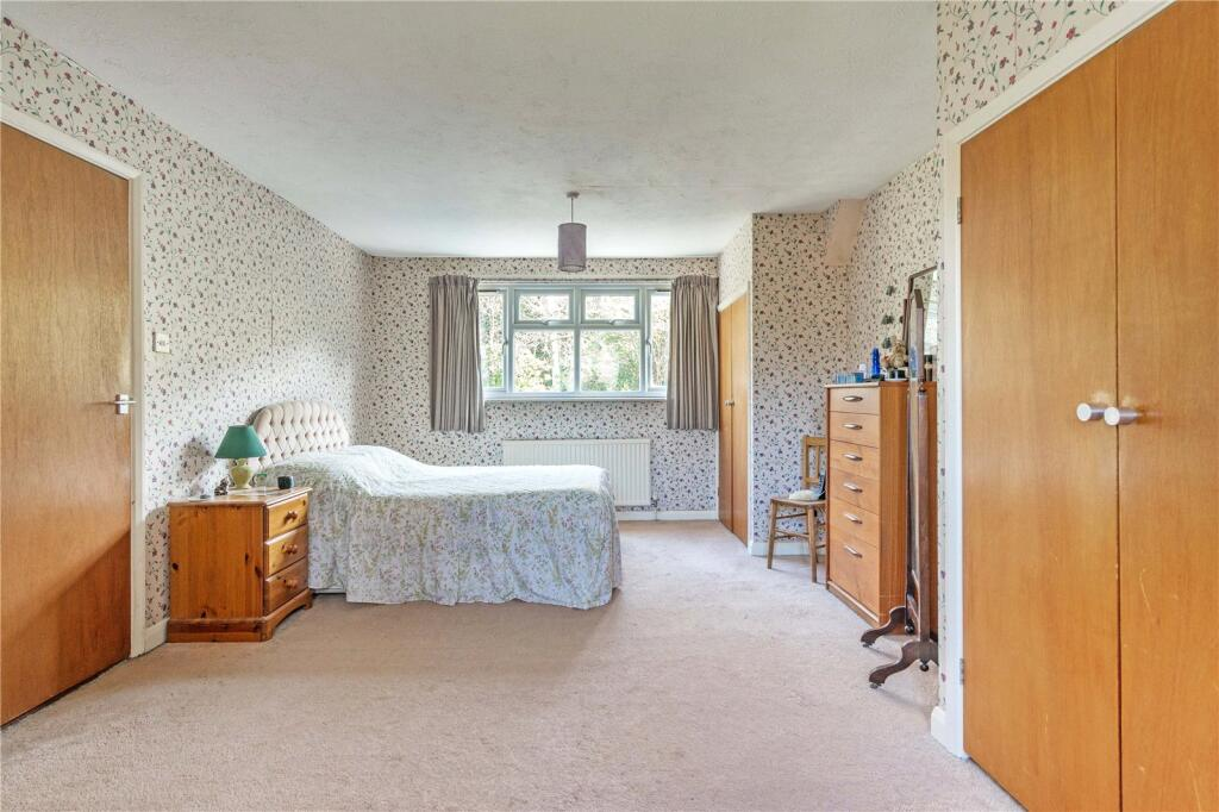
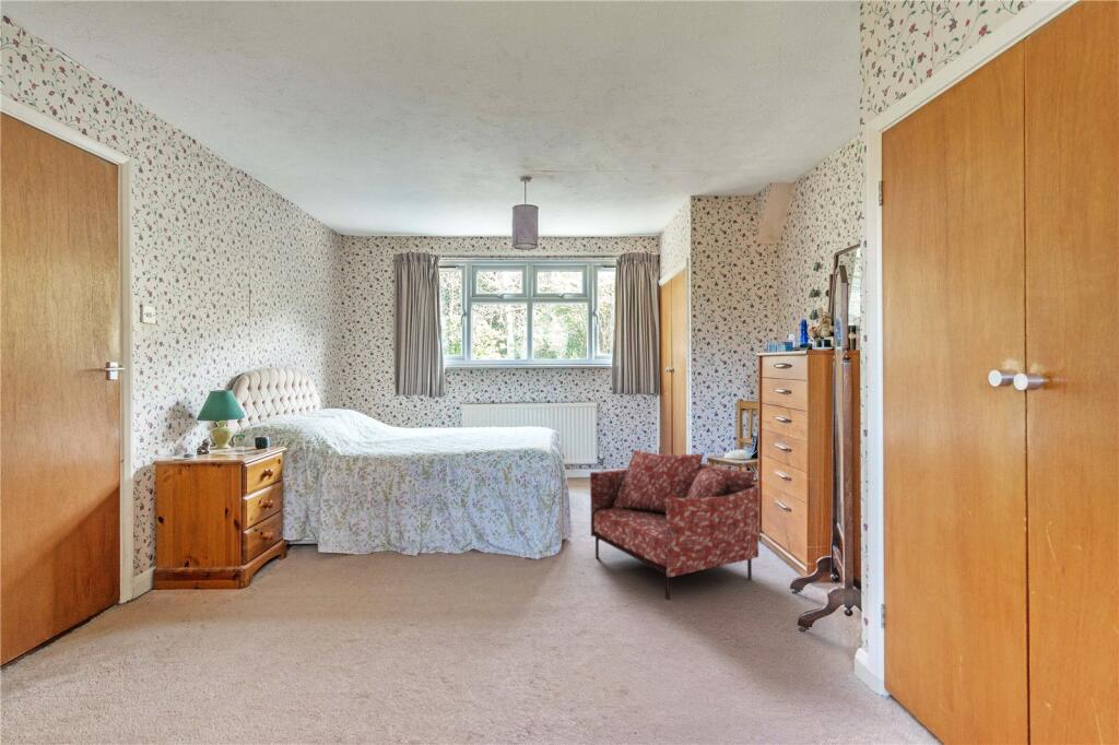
+ armchair [589,449,759,601]
